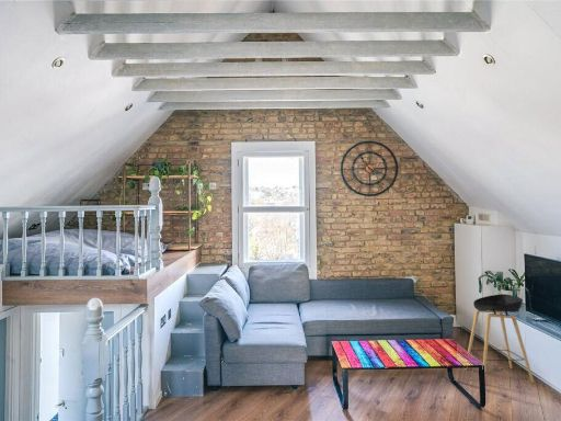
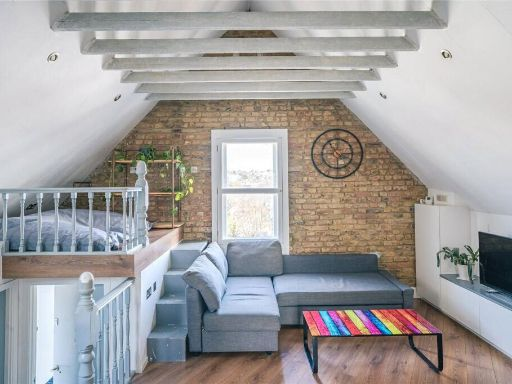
- stool [463,293,535,384]
